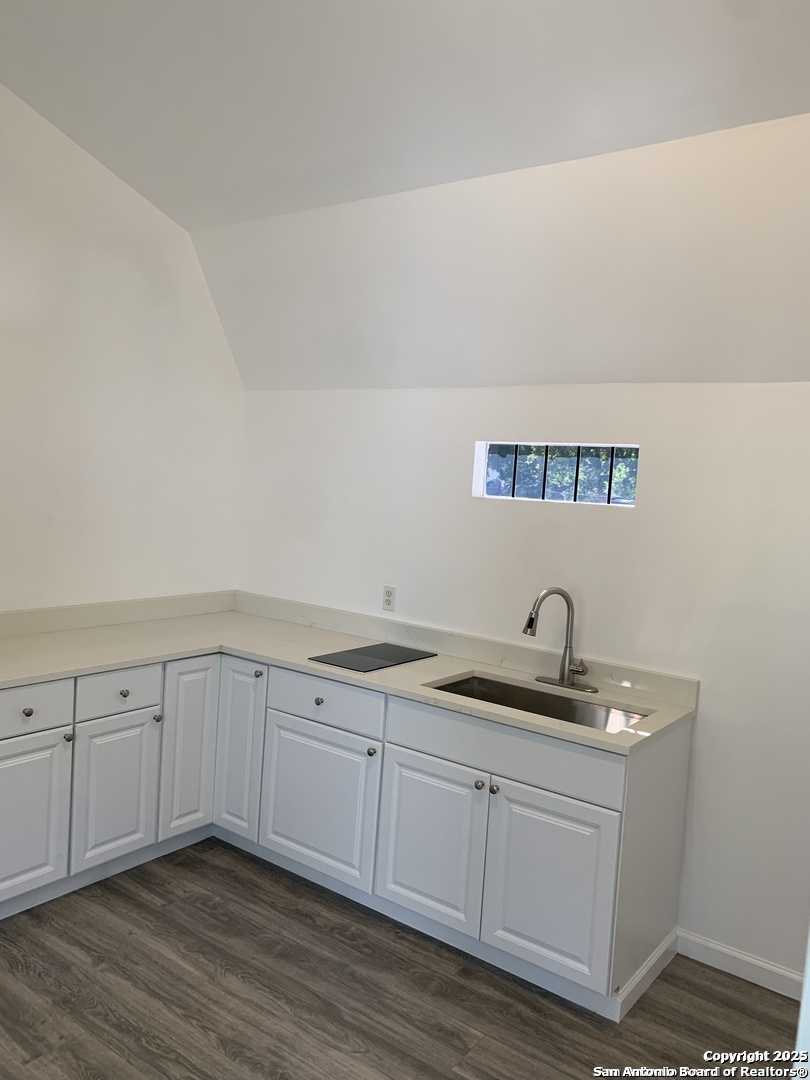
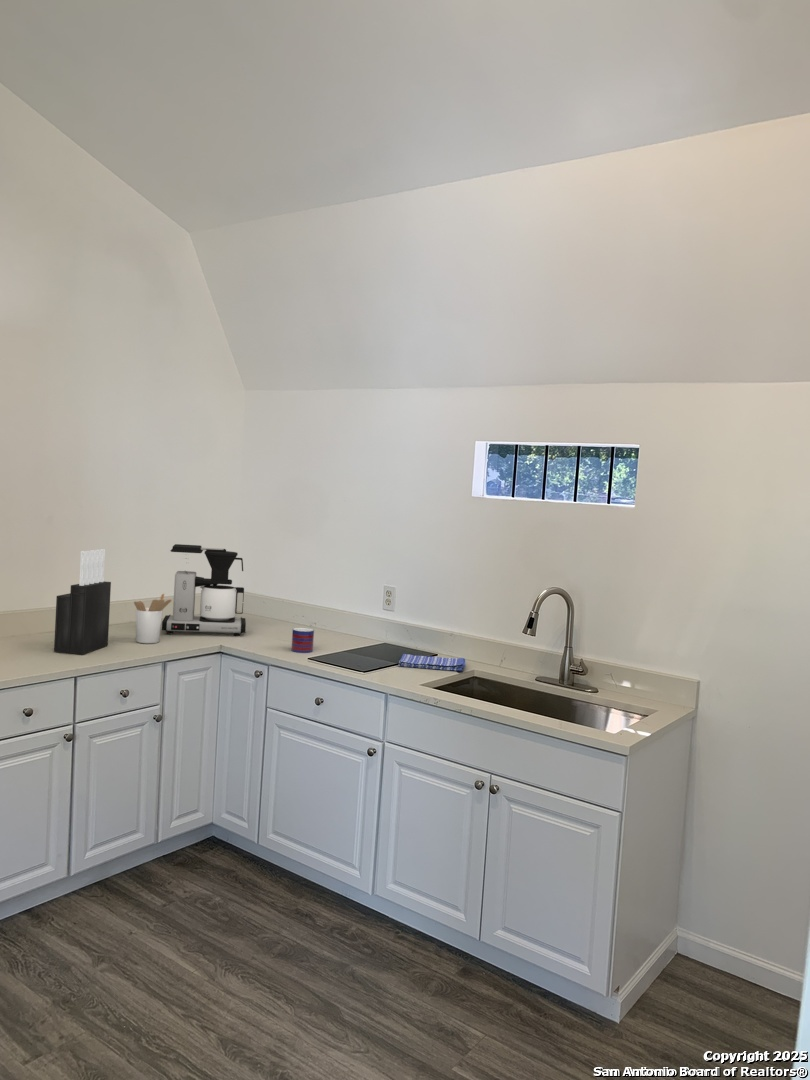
+ dish towel [398,653,466,672]
+ utensil holder [133,593,172,644]
+ coffee maker [161,543,247,637]
+ knife block [53,548,112,655]
+ mug [290,627,315,654]
